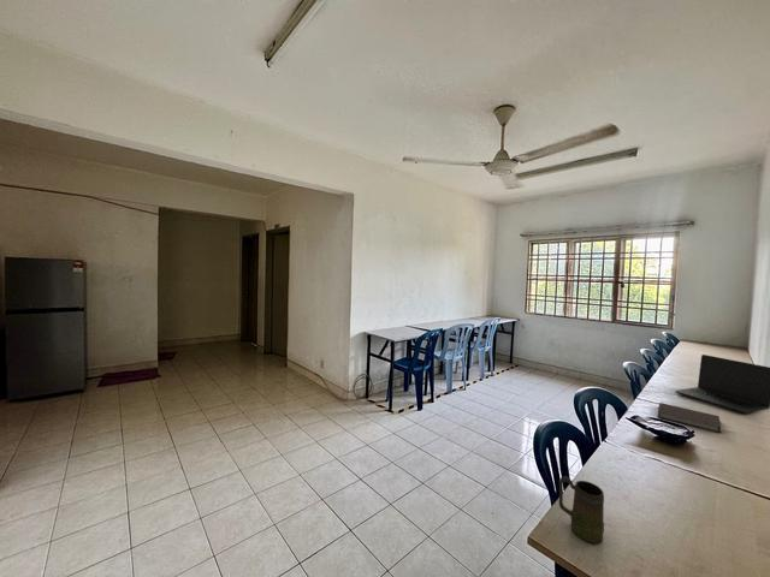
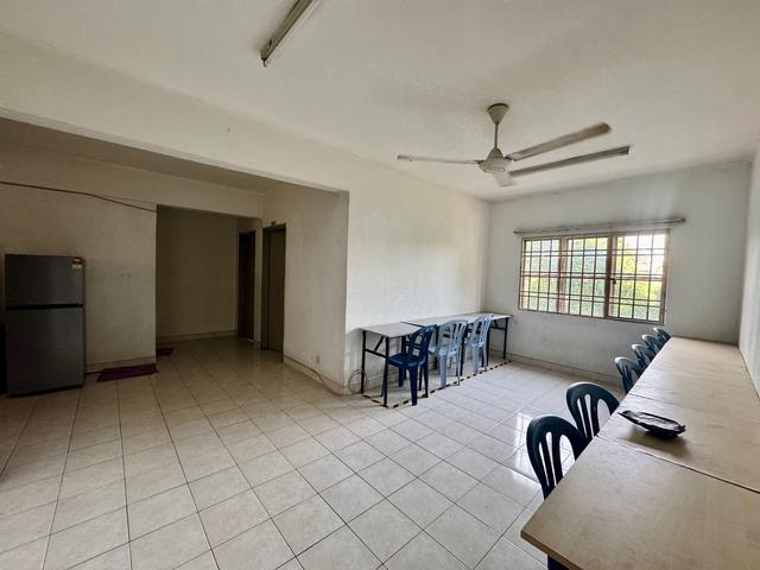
- mug [558,475,605,545]
- laptop [674,353,770,415]
- notebook [656,401,723,434]
